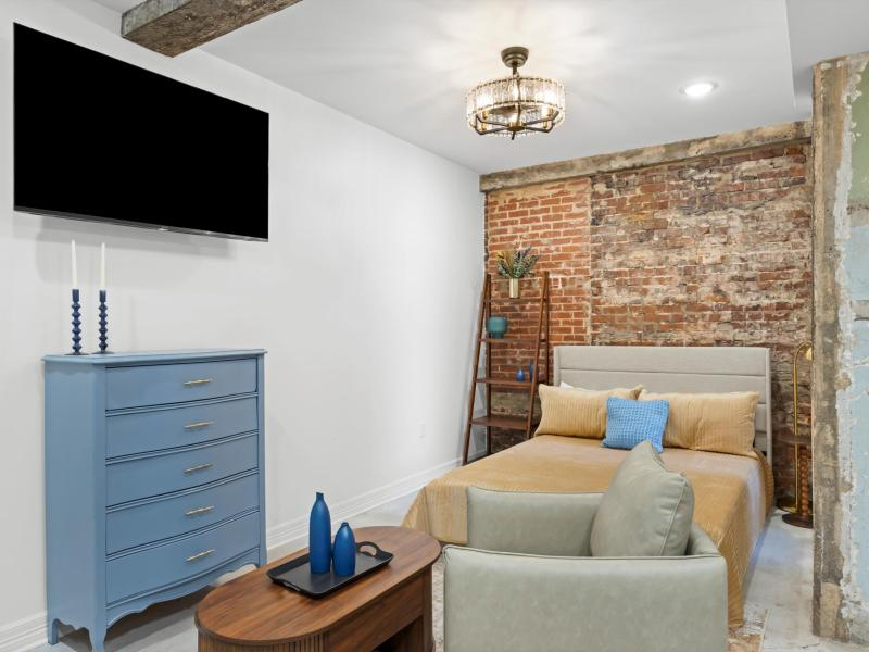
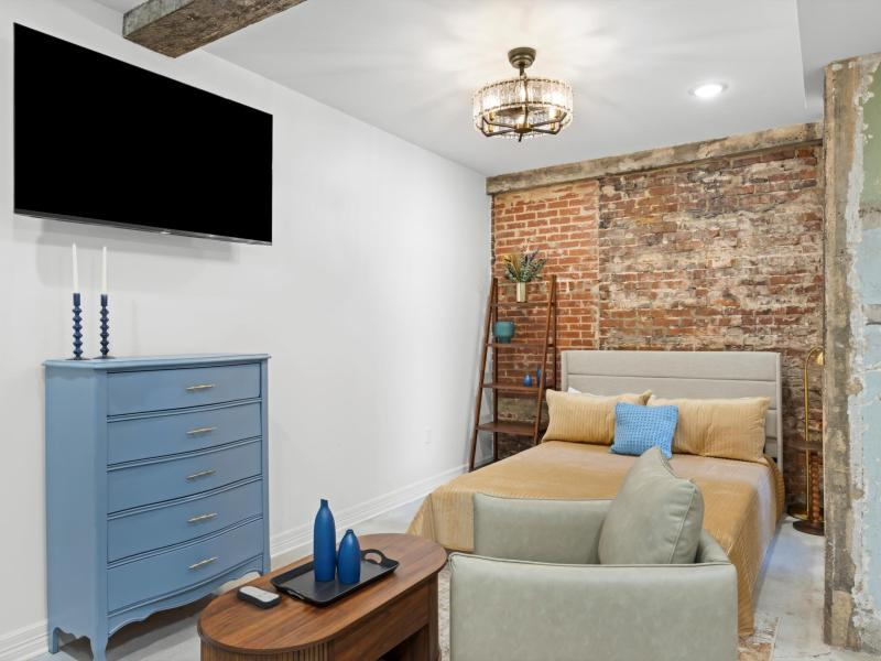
+ remote control [236,585,283,609]
